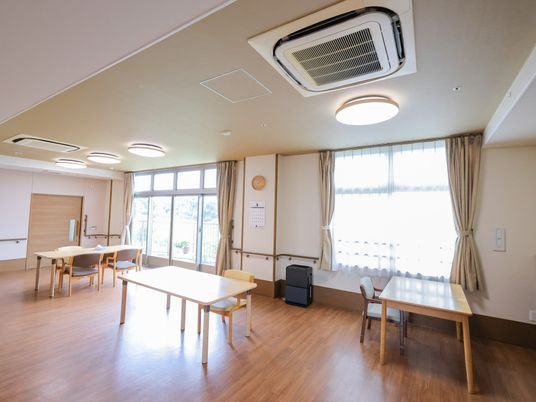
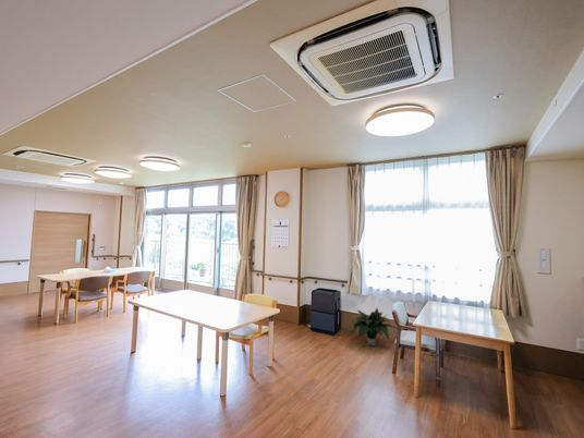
+ potted plant [350,307,398,346]
